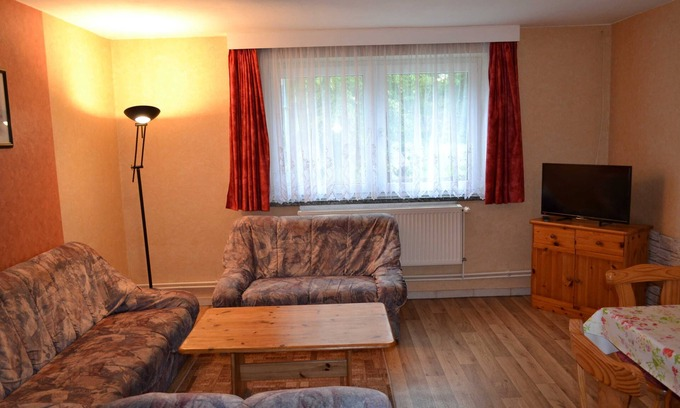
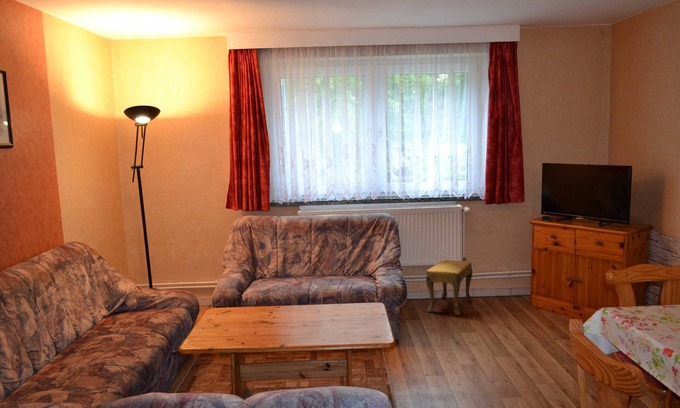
+ footstool [425,259,474,317]
